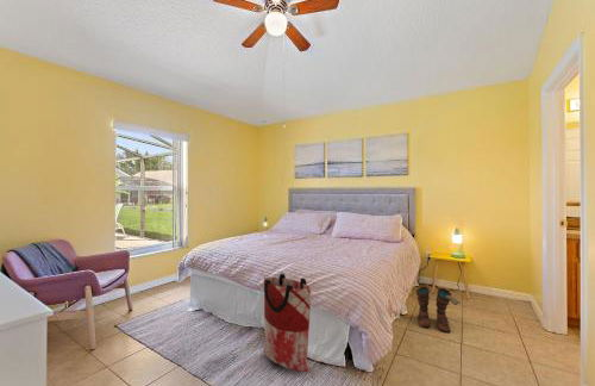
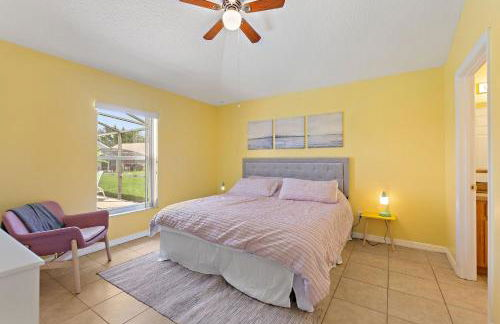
- boots [415,286,461,334]
- bag [263,273,312,373]
